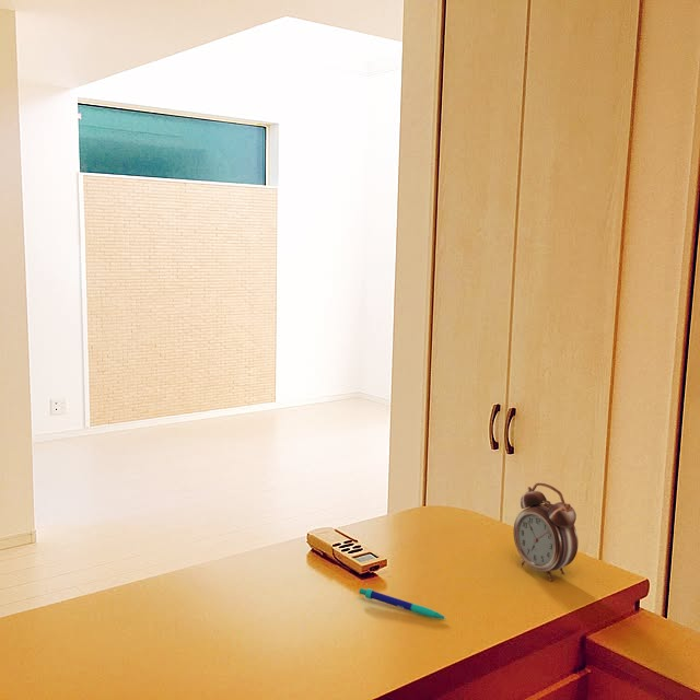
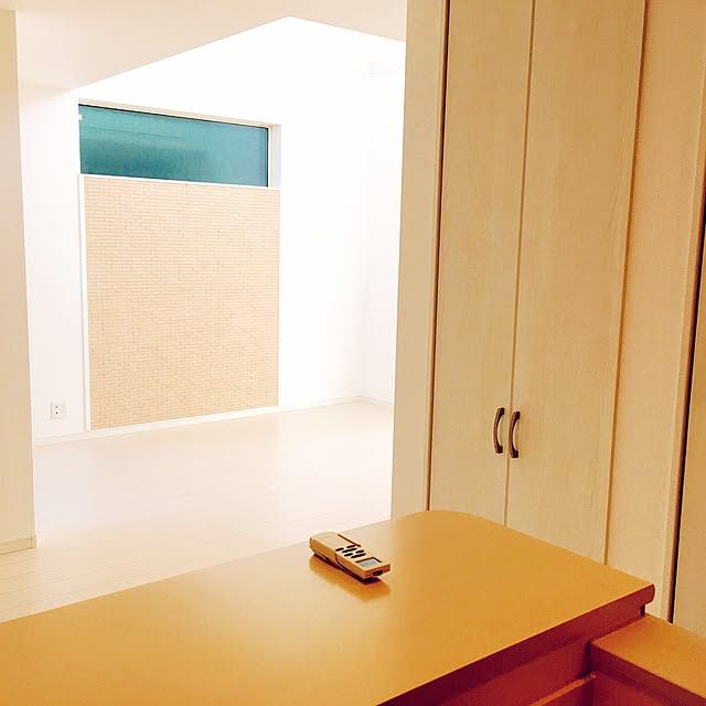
- pen [358,587,448,620]
- alarm clock [513,482,580,582]
